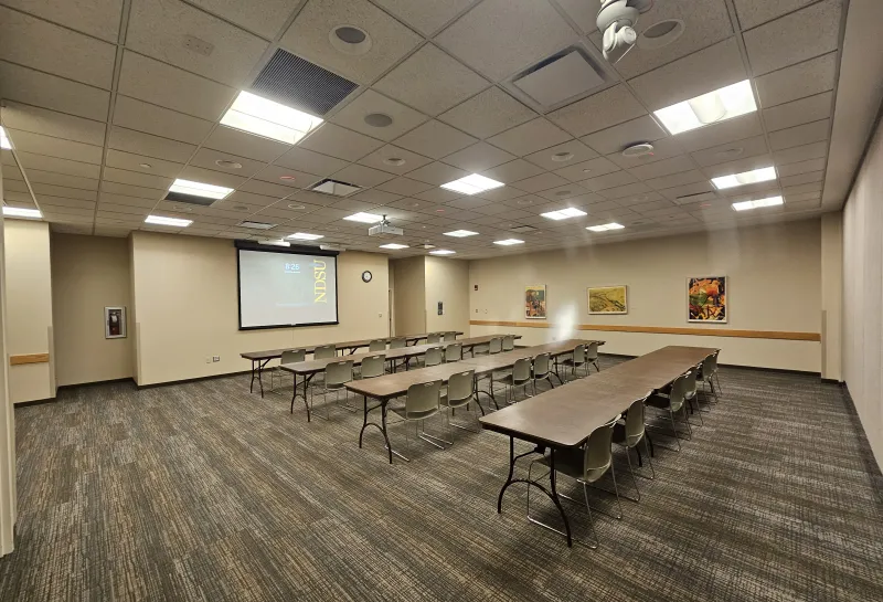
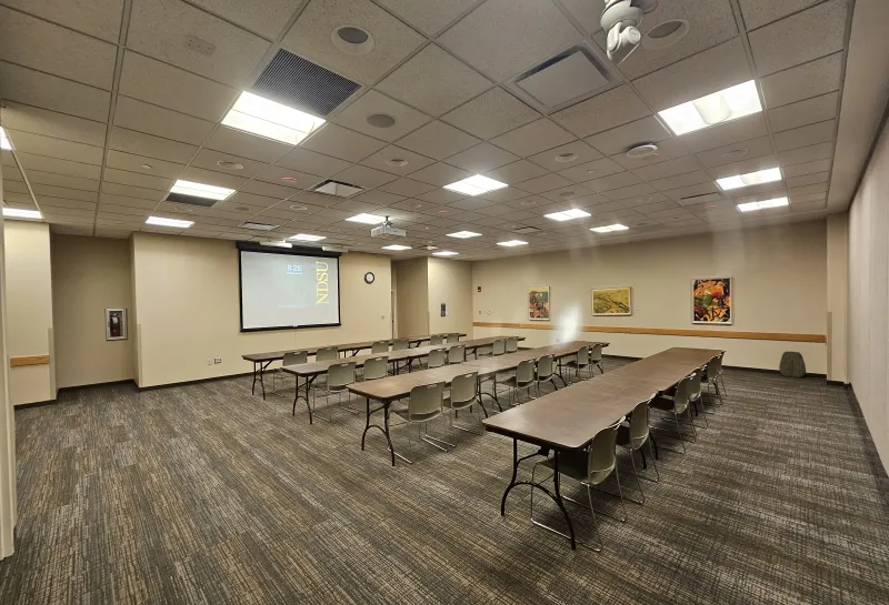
+ backpack [778,351,807,379]
